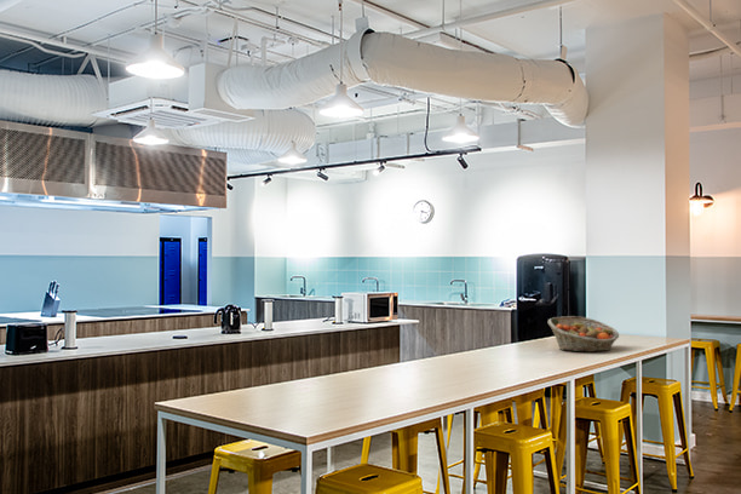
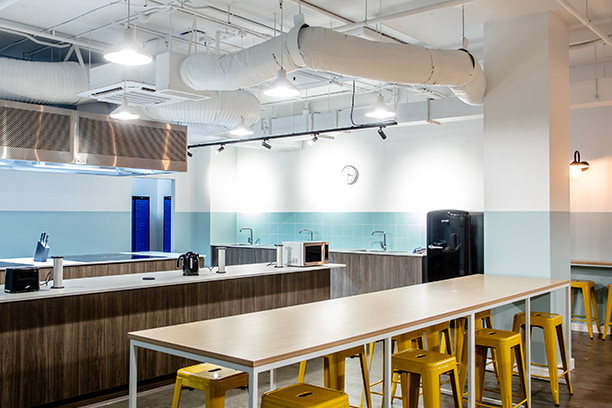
- fruit basket [546,315,620,354]
